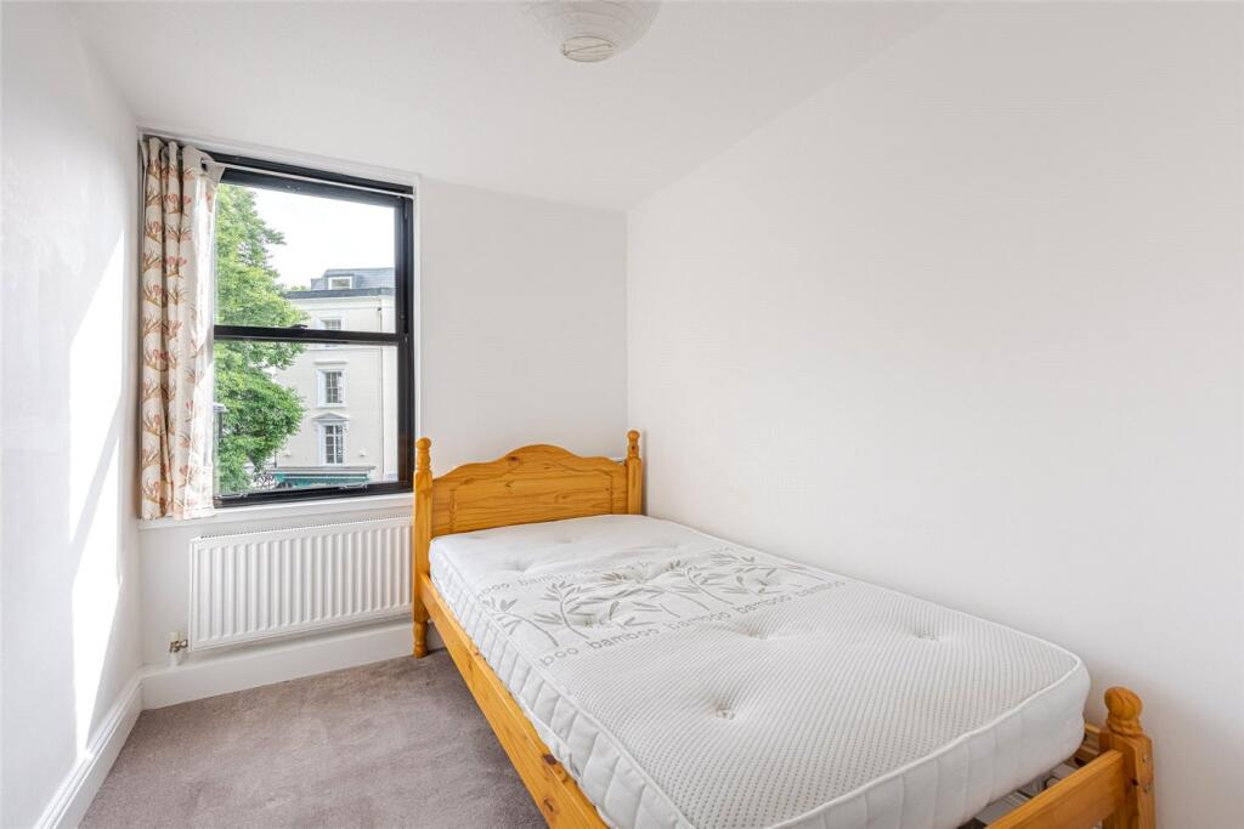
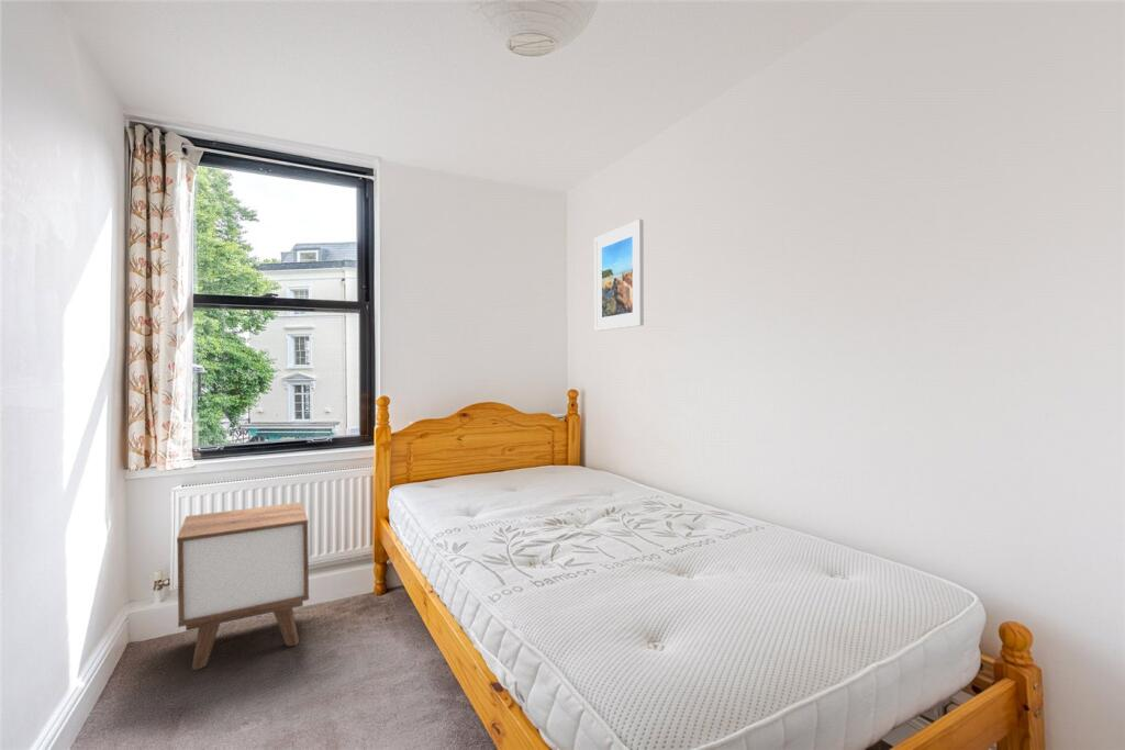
+ nightstand [176,501,310,672]
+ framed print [593,219,645,332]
